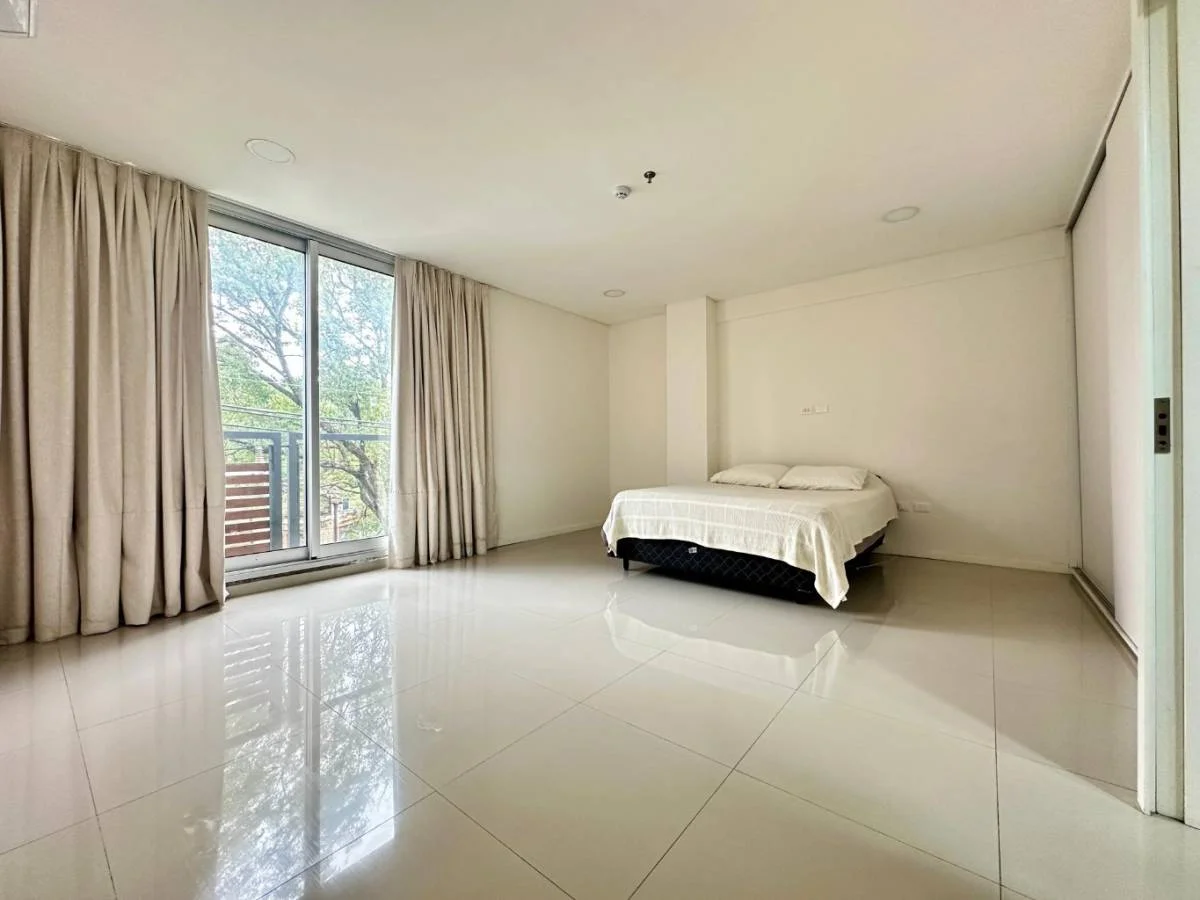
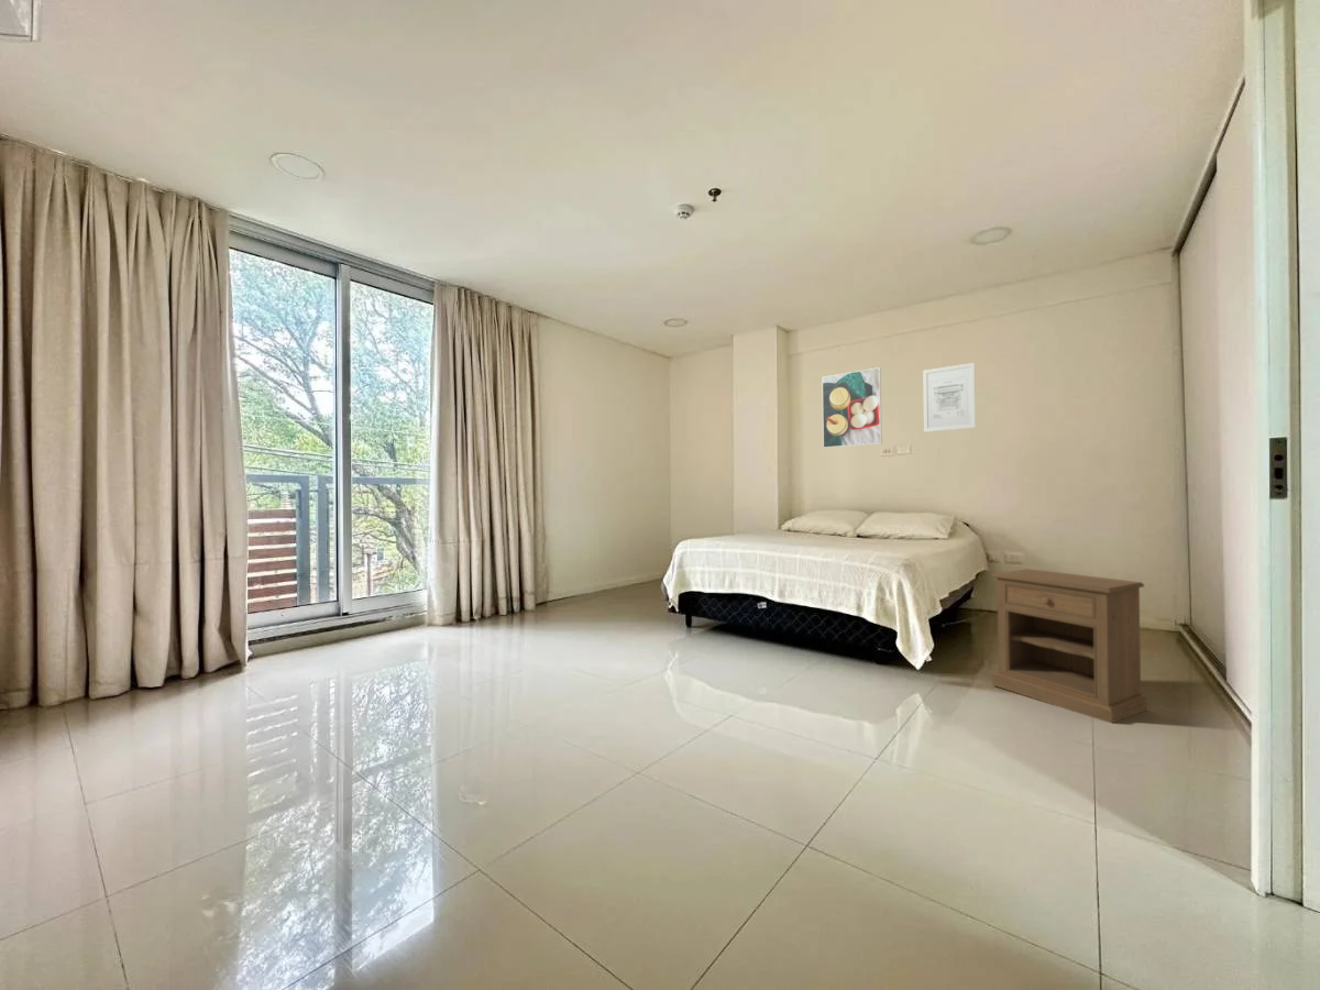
+ nightstand [990,568,1147,724]
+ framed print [821,366,883,449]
+ wall art [922,362,977,433]
